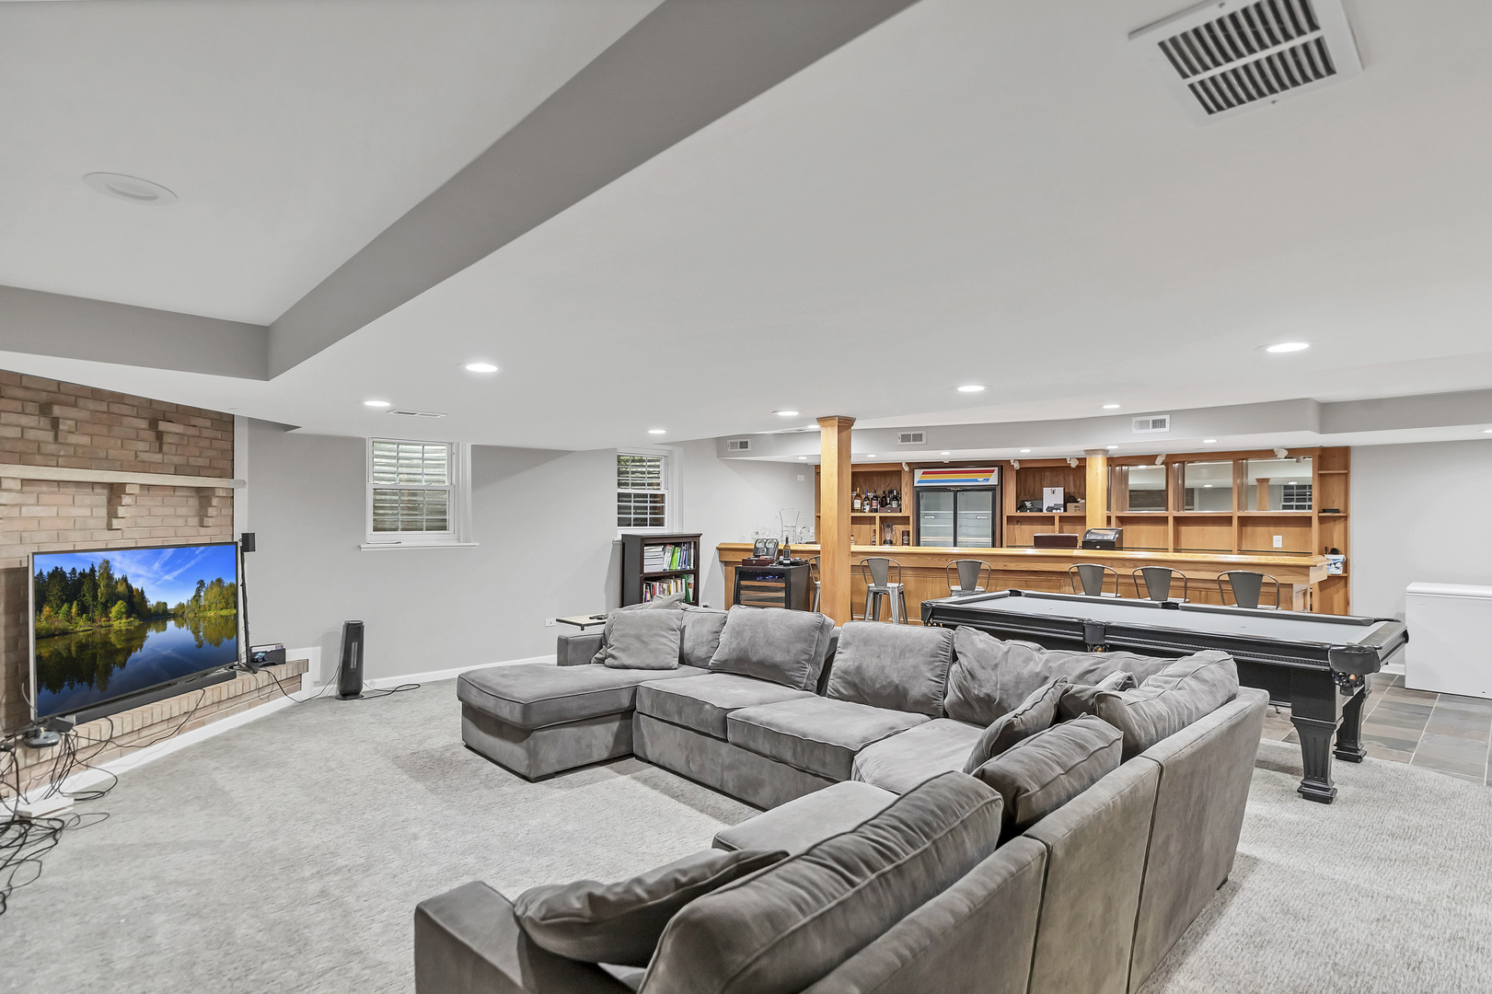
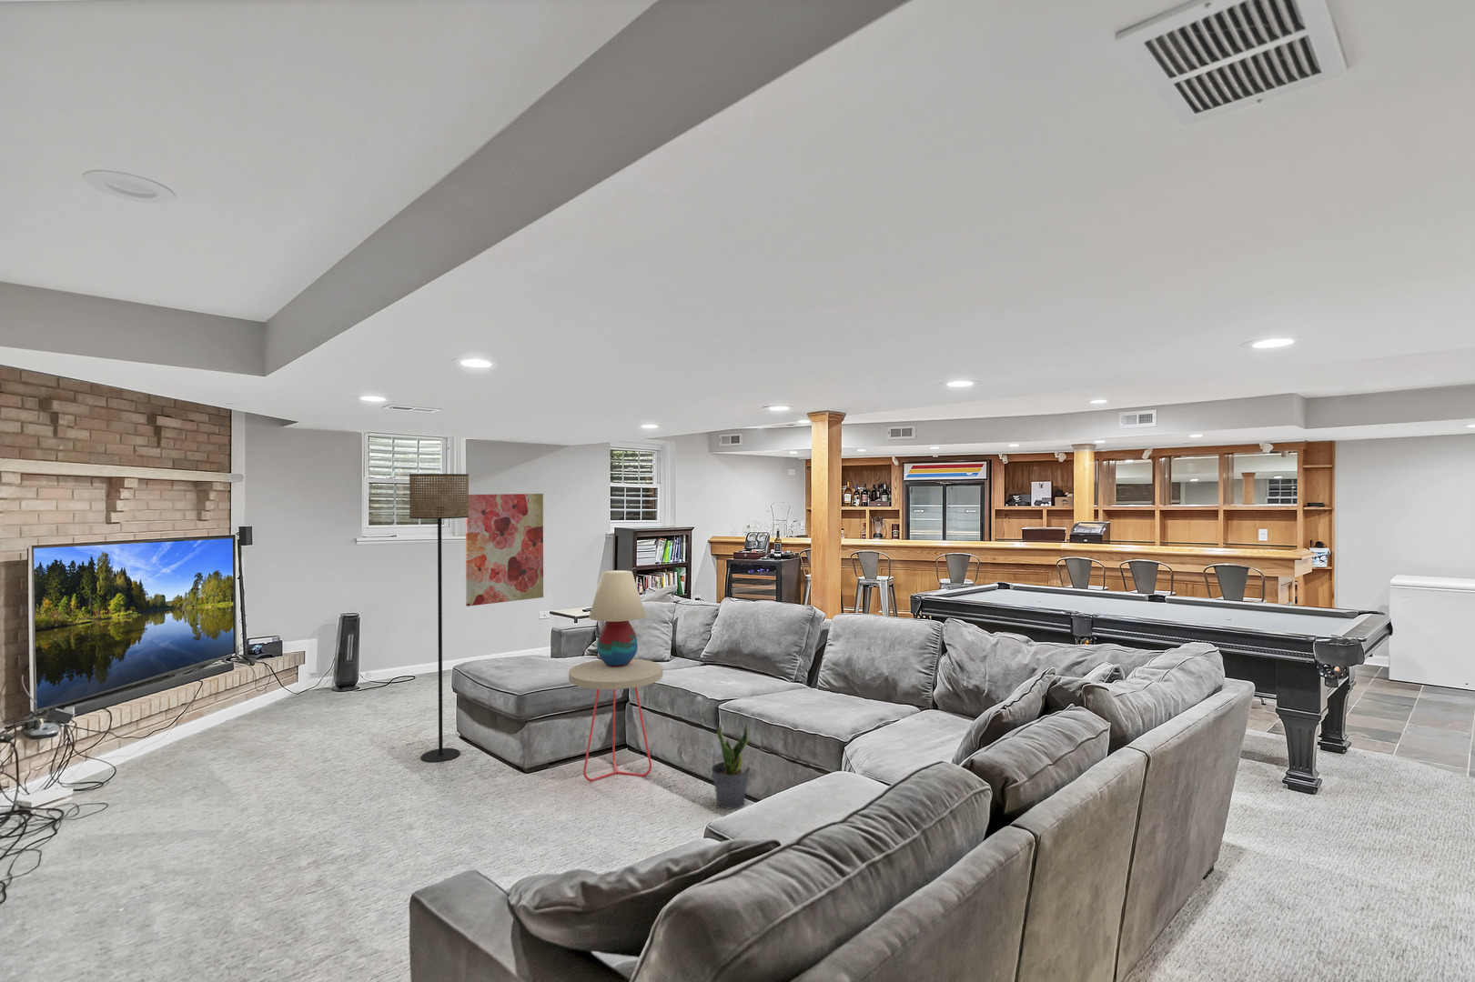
+ potted plant [711,722,751,809]
+ wall art [465,493,544,607]
+ floor lamp [409,472,469,763]
+ side table [568,659,663,781]
+ table lamp [588,569,646,666]
